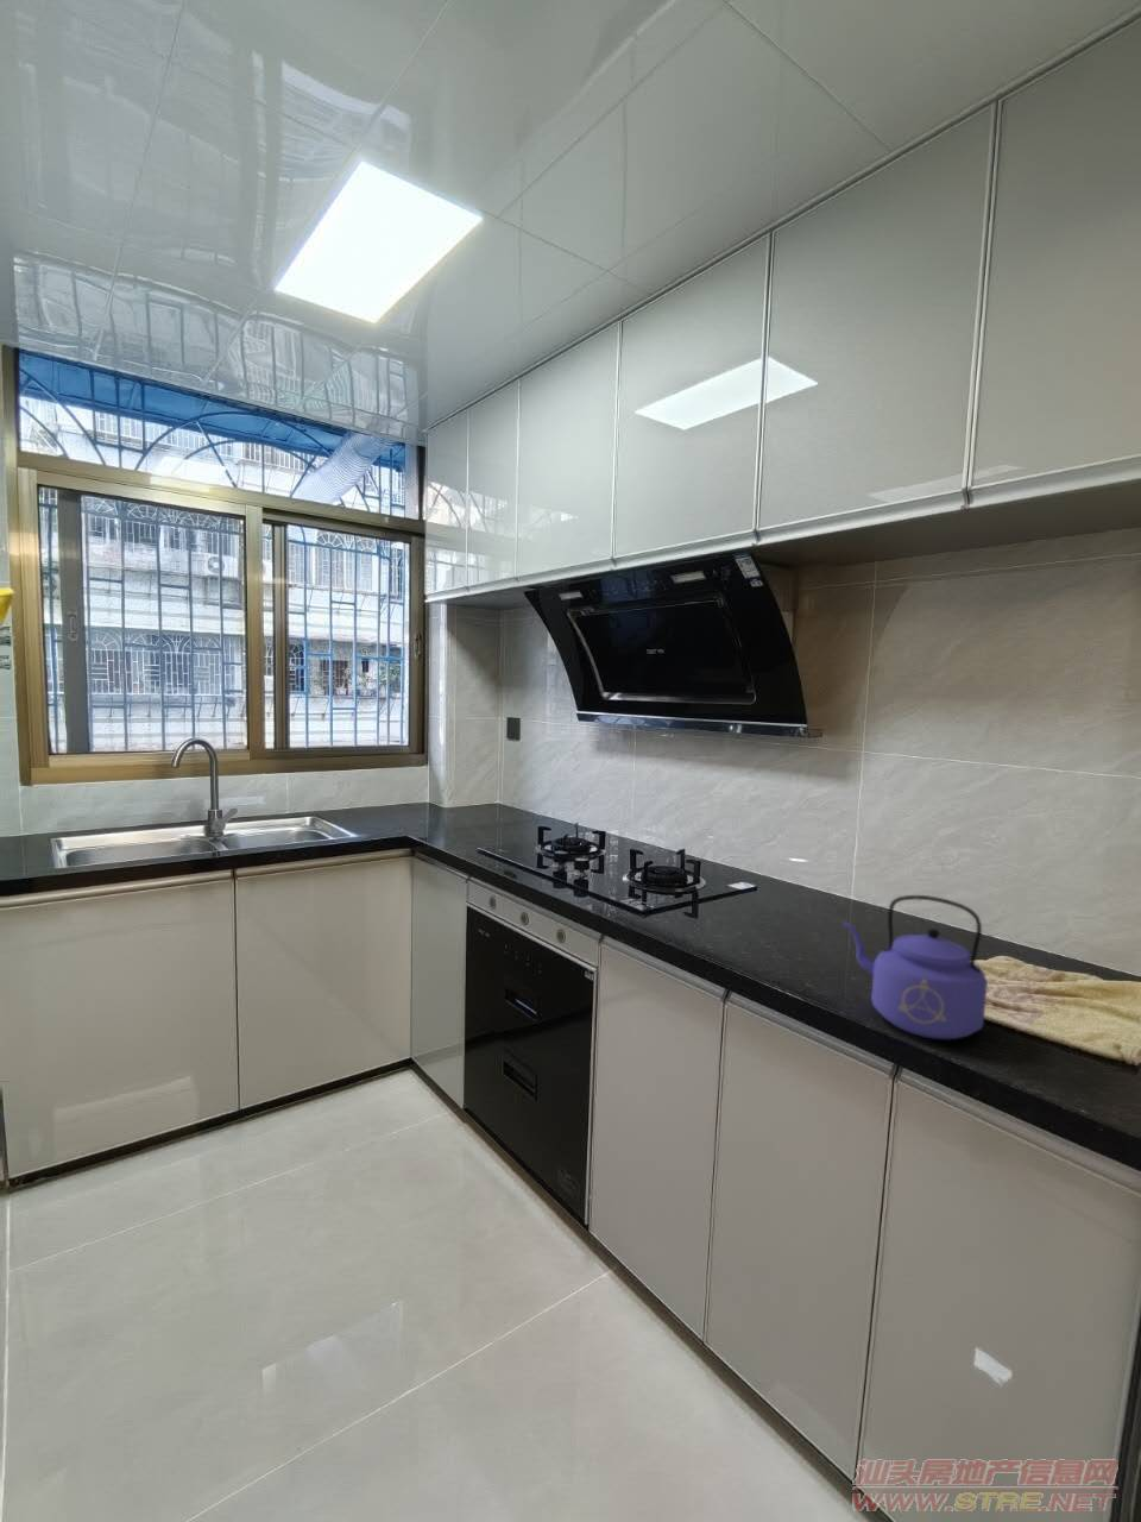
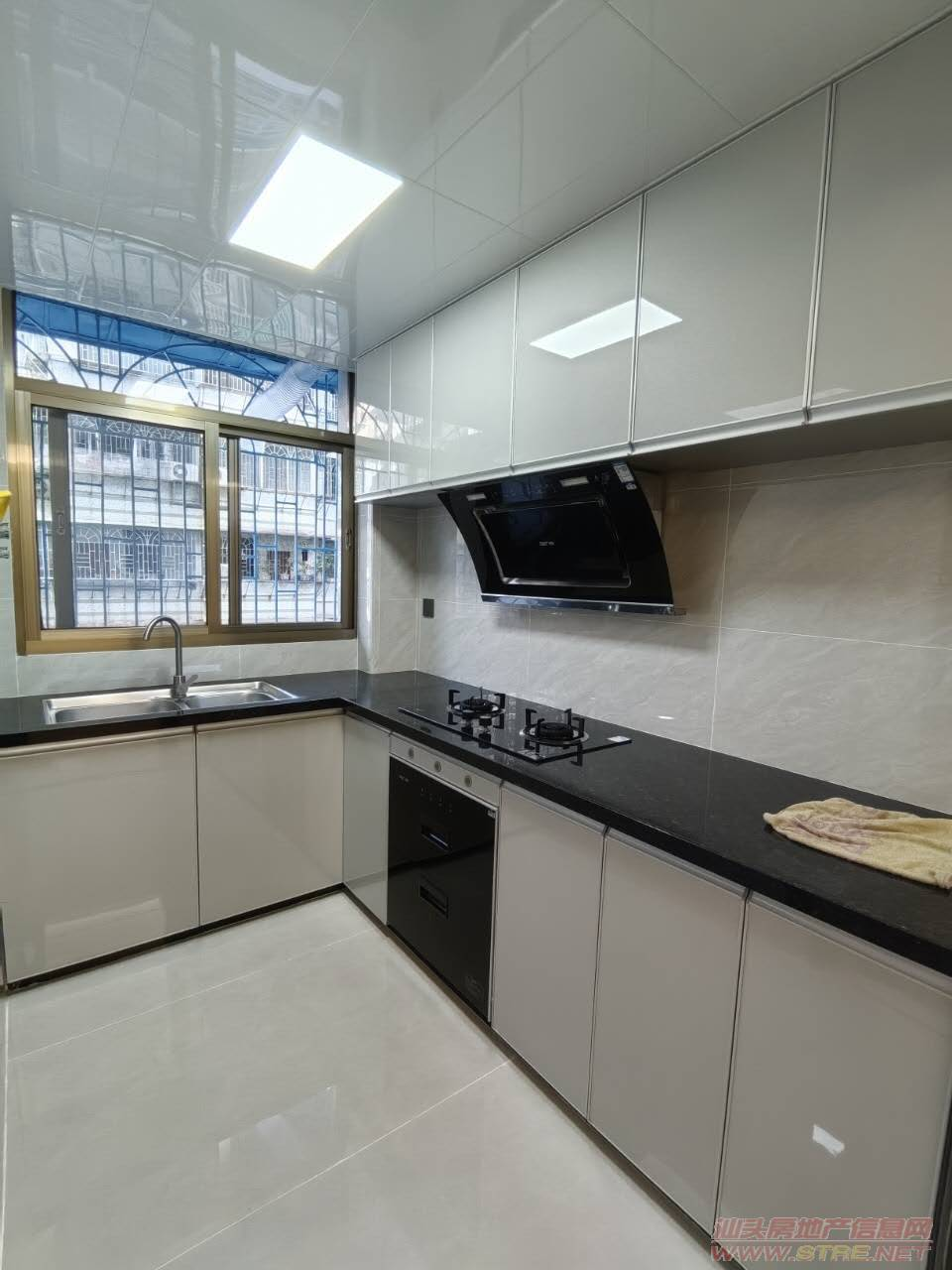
- kettle [843,894,989,1041]
